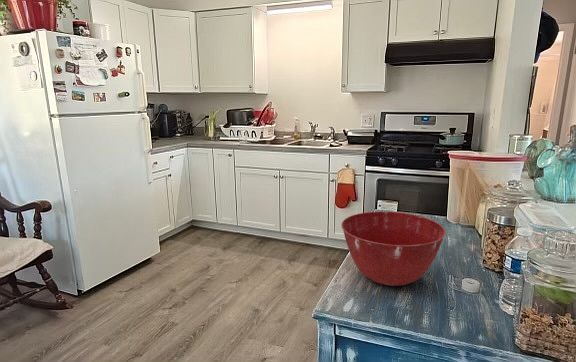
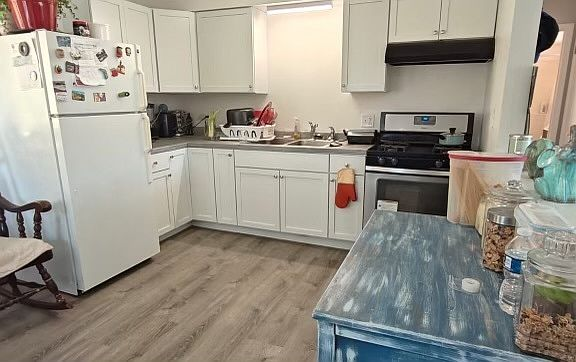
- mixing bowl [340,211,447,287]
